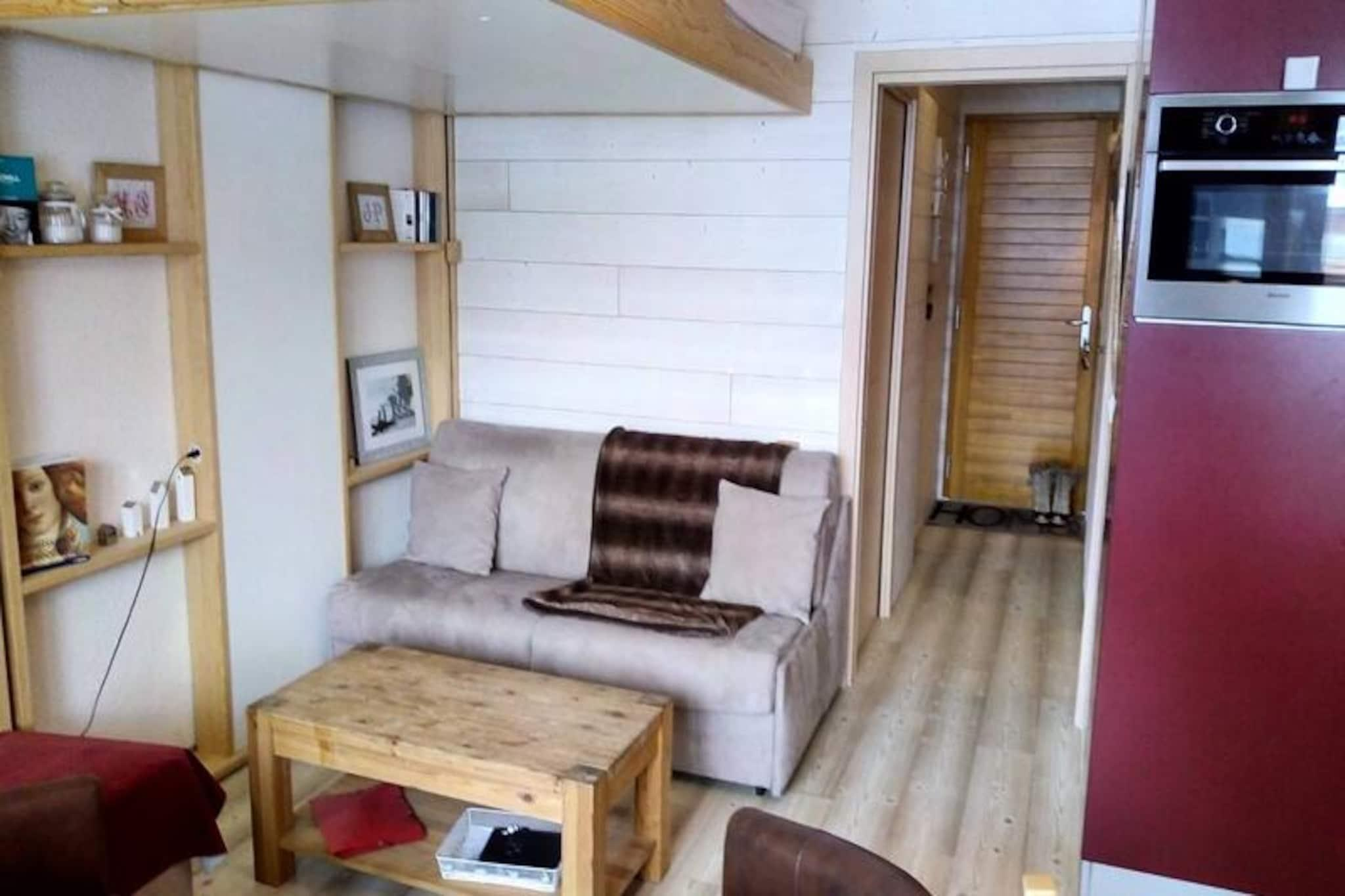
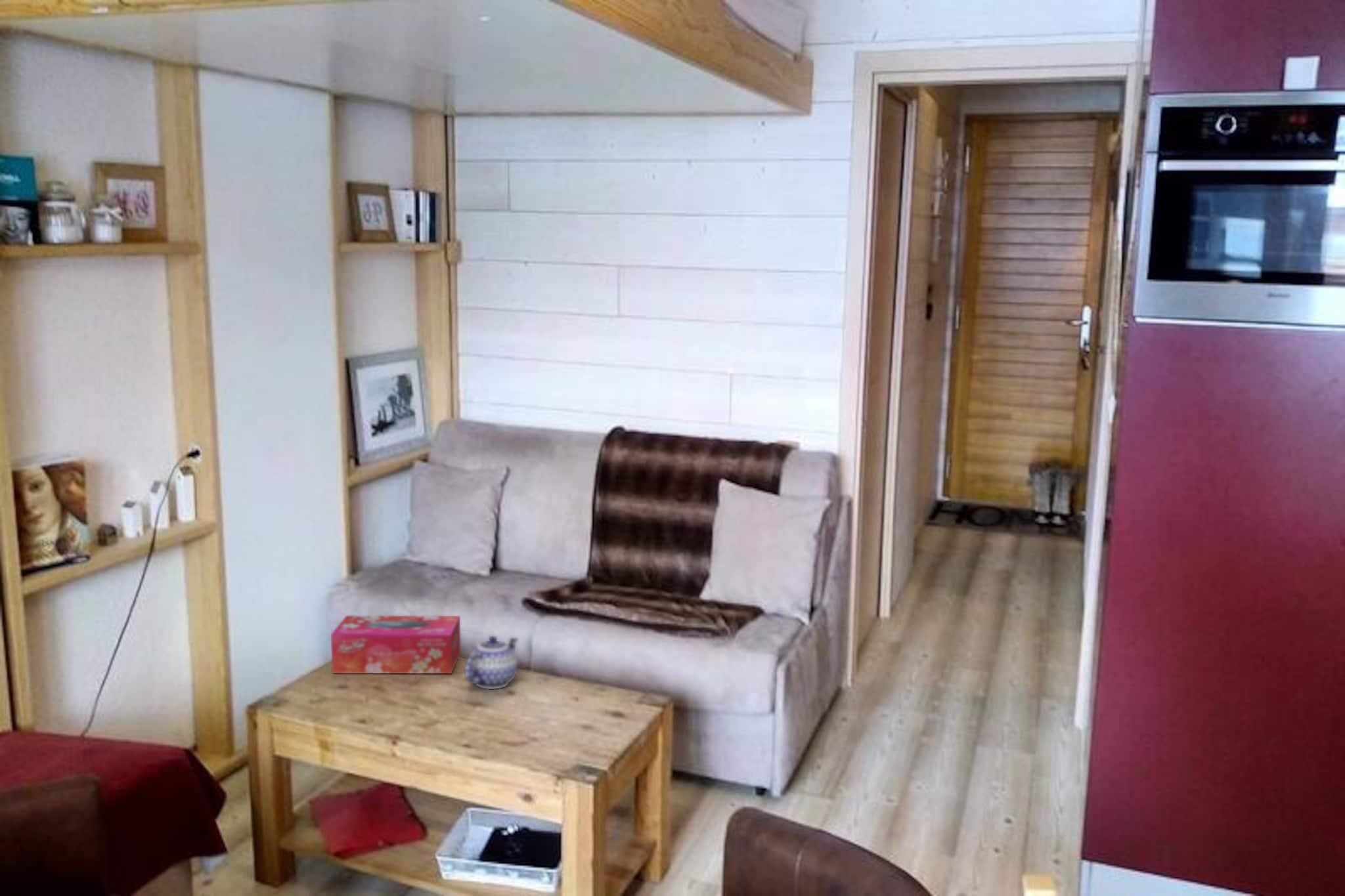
+ teapot [464,635,519,690]
+ tissue box [330,615,462,674]
